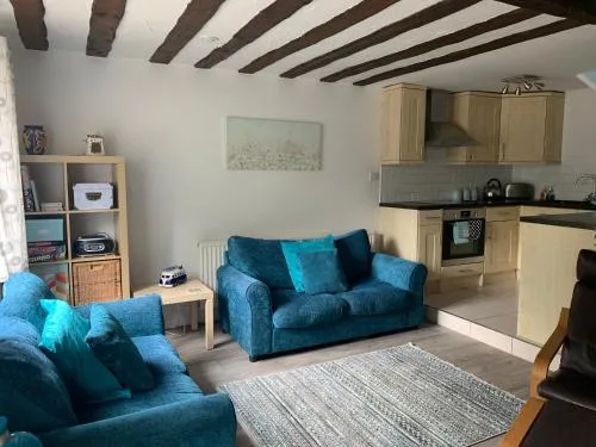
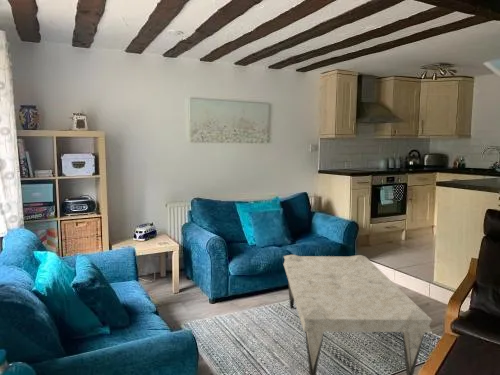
+ coffee table [283,254,433,375]
